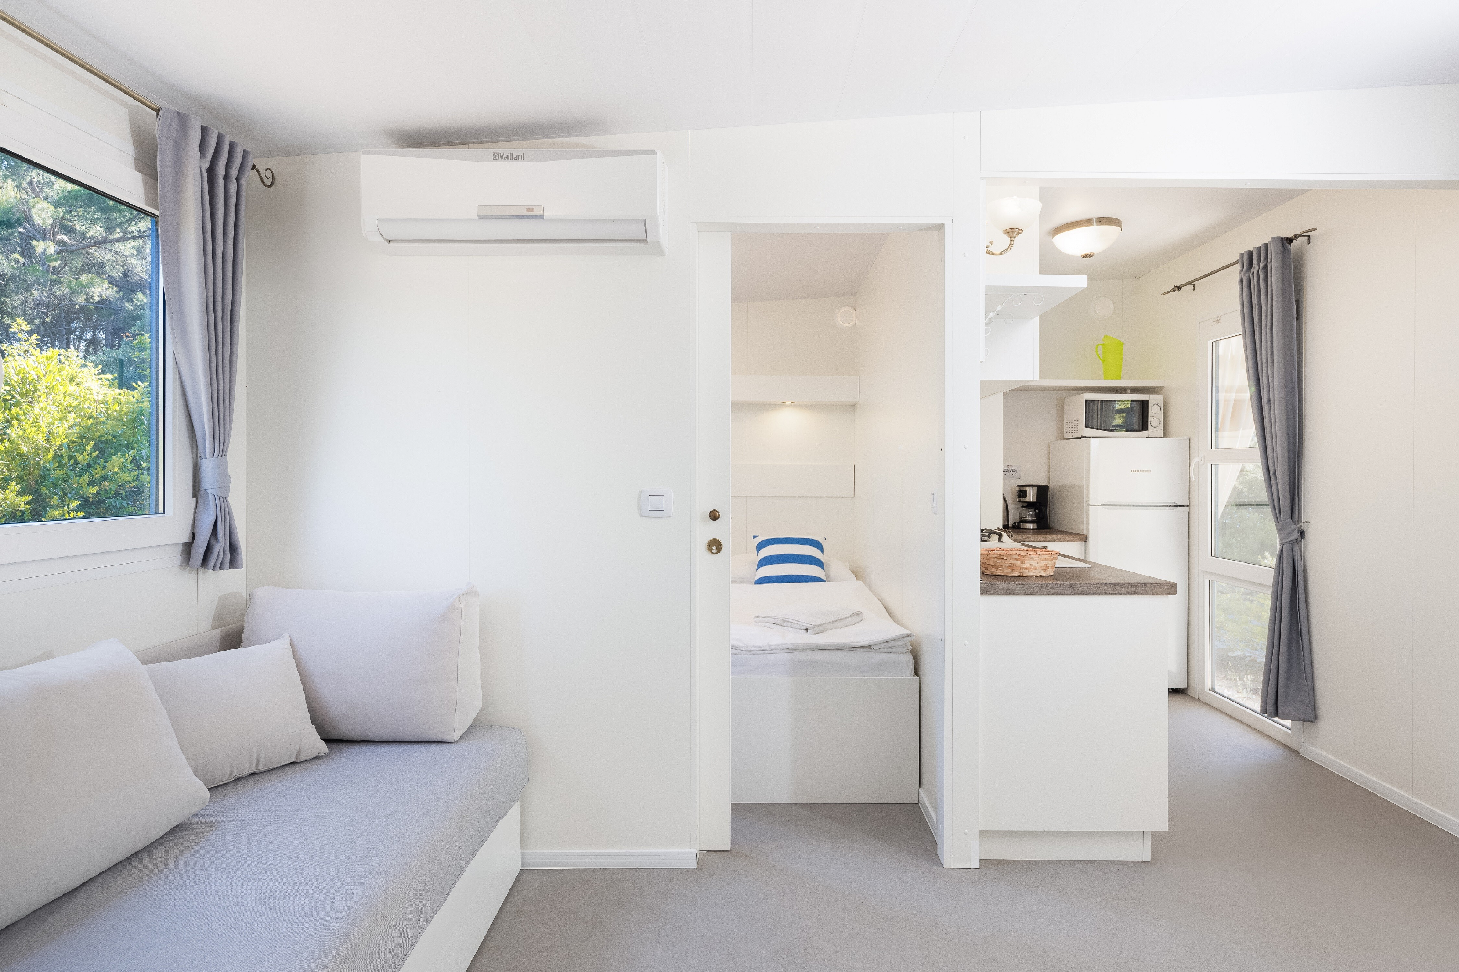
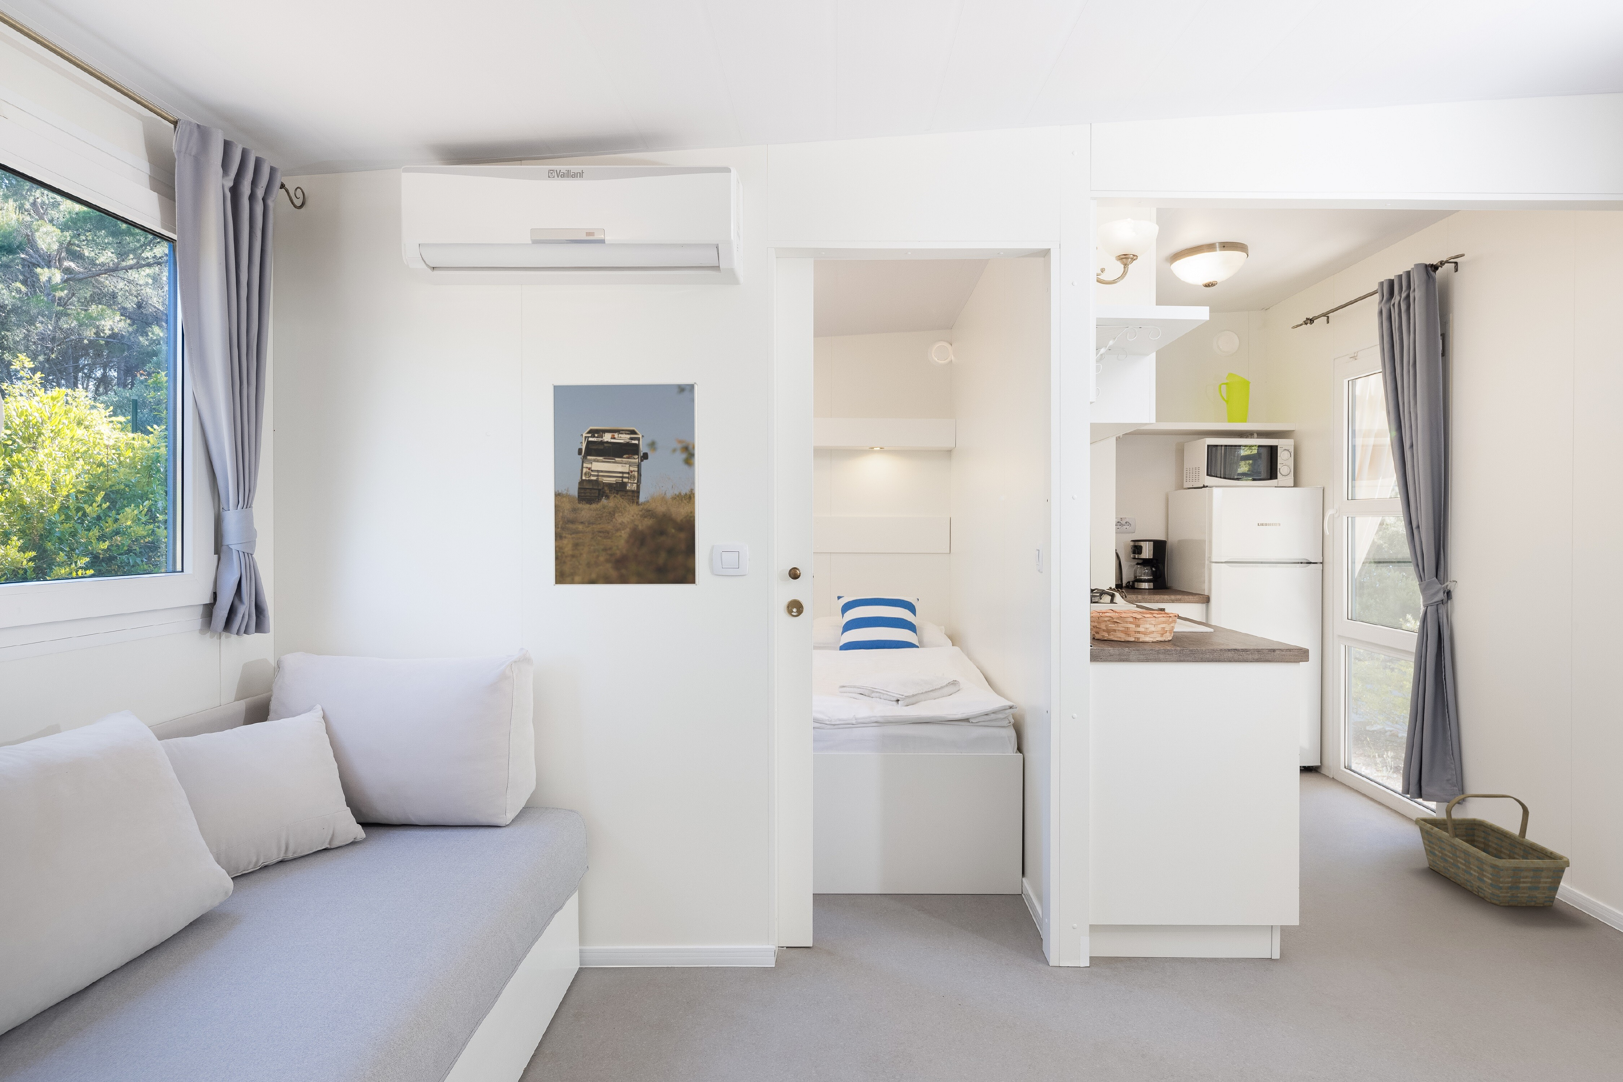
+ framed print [552,382,699,586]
+ basket [1415,793,1570,907]
